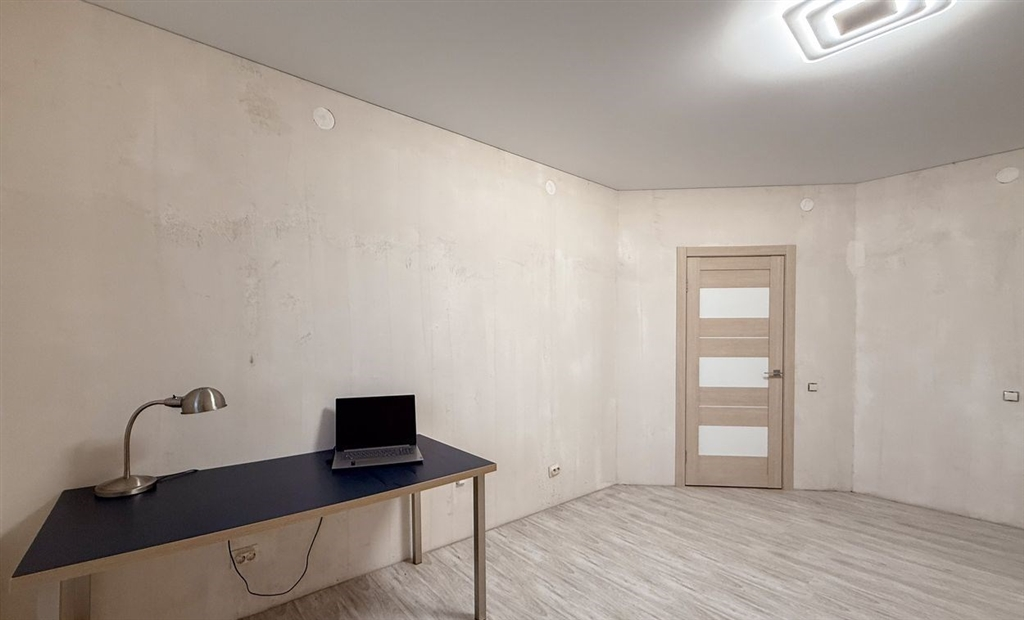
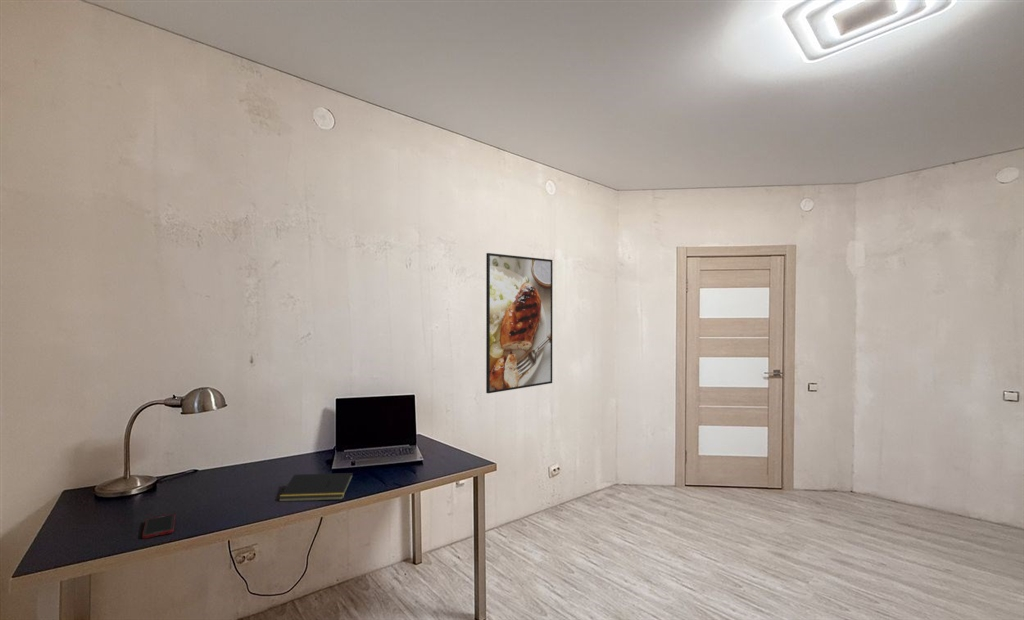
+ cell phone [141,513,176,540]
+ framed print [485,252,554,394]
+ notepad [277,472,354,502]
